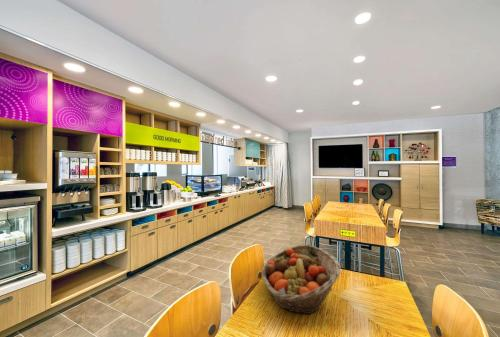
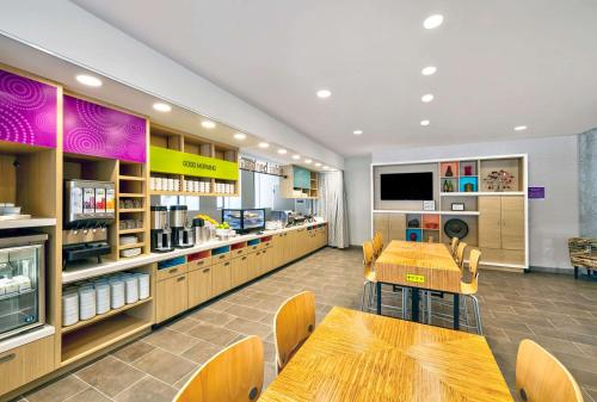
- fruit basket [261,244,342,315]
